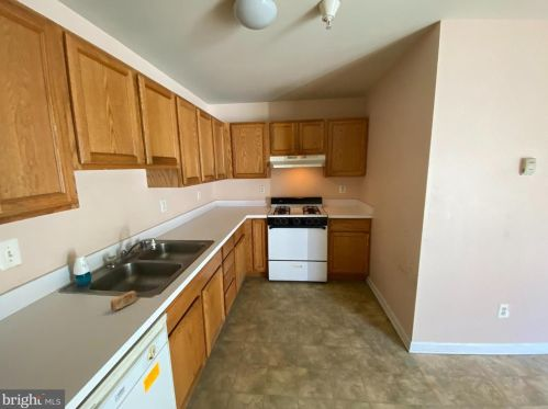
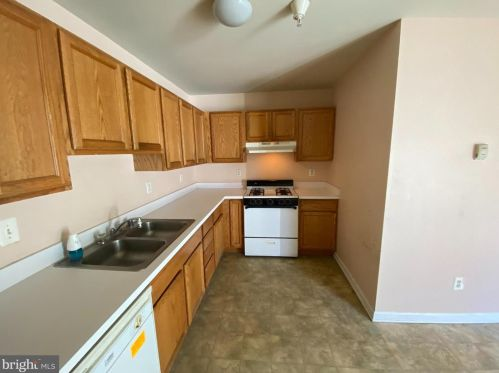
- soap bar [109,289,138,313]
